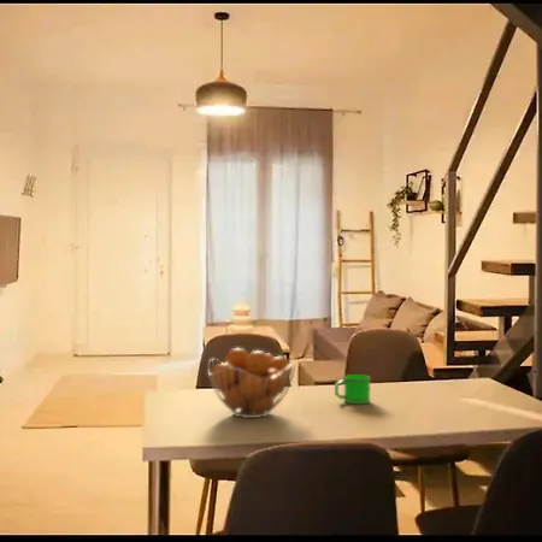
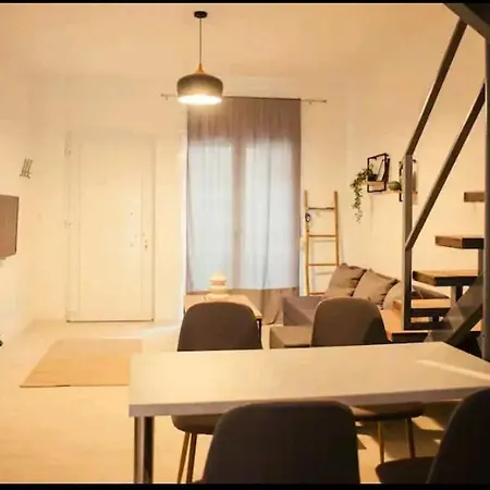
- fruit basket [206,347,296,419]
- mug [334,373,371,405]
